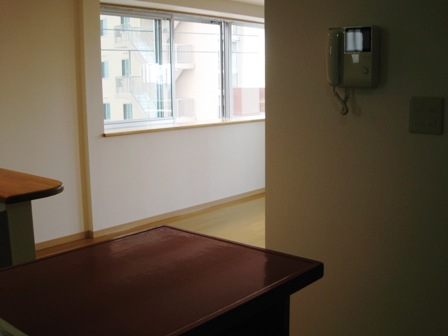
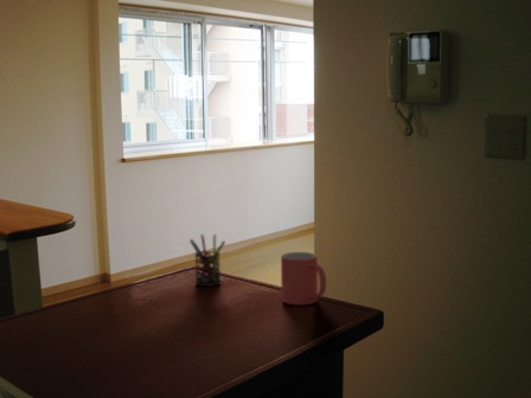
+ mug [280,251,327,306]
+ pen holder [188,233,226,288]
